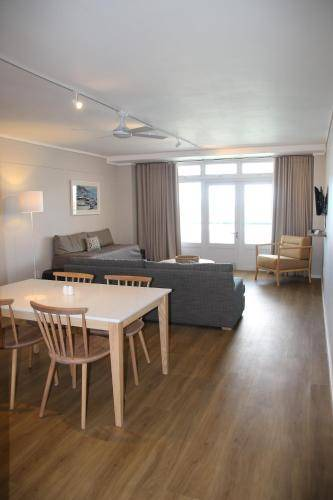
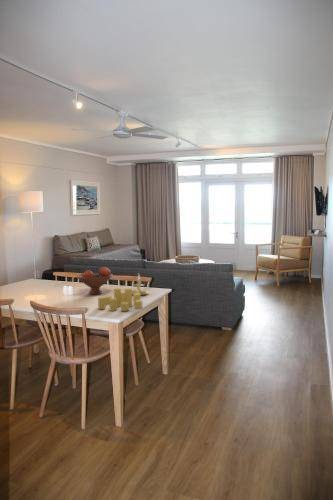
+ candle holder [132,273,152,297]
+ fruit bowl [76,266,114,295]
+ candle [97,287,143,312]
